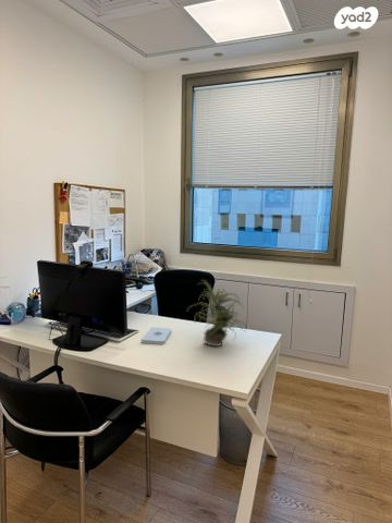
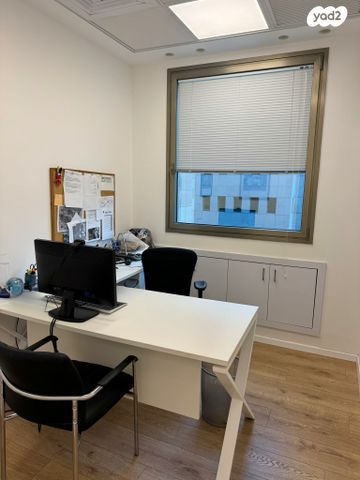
- notepad [140,326,173,345]
- potted plant [186,279,247,348]
